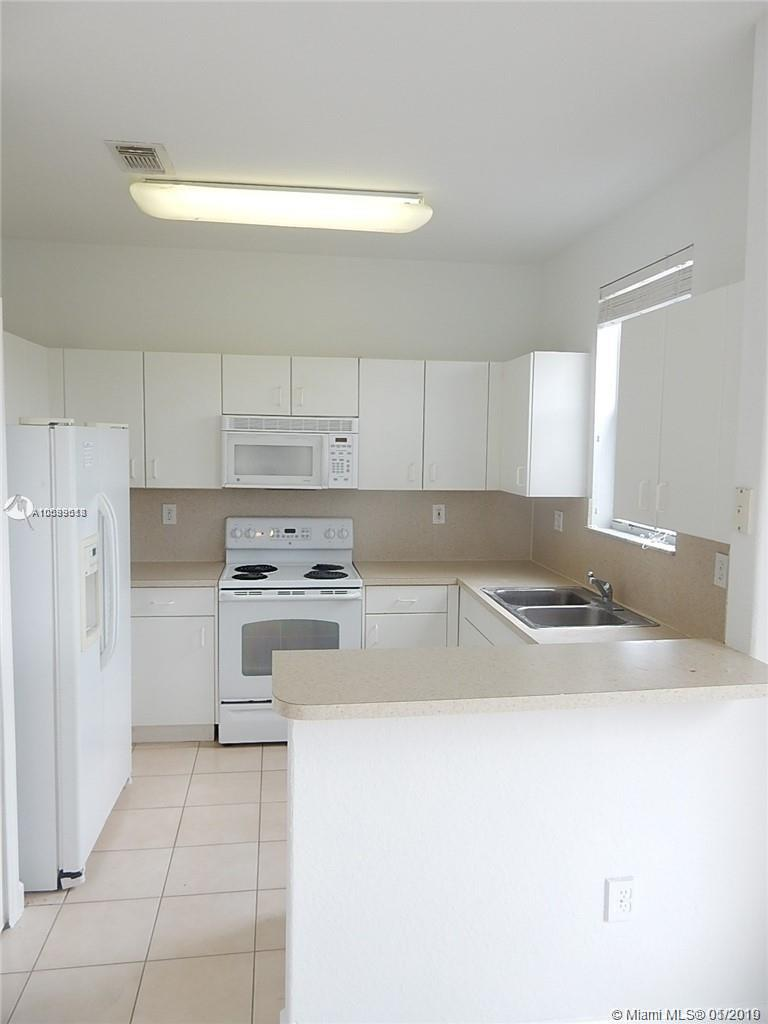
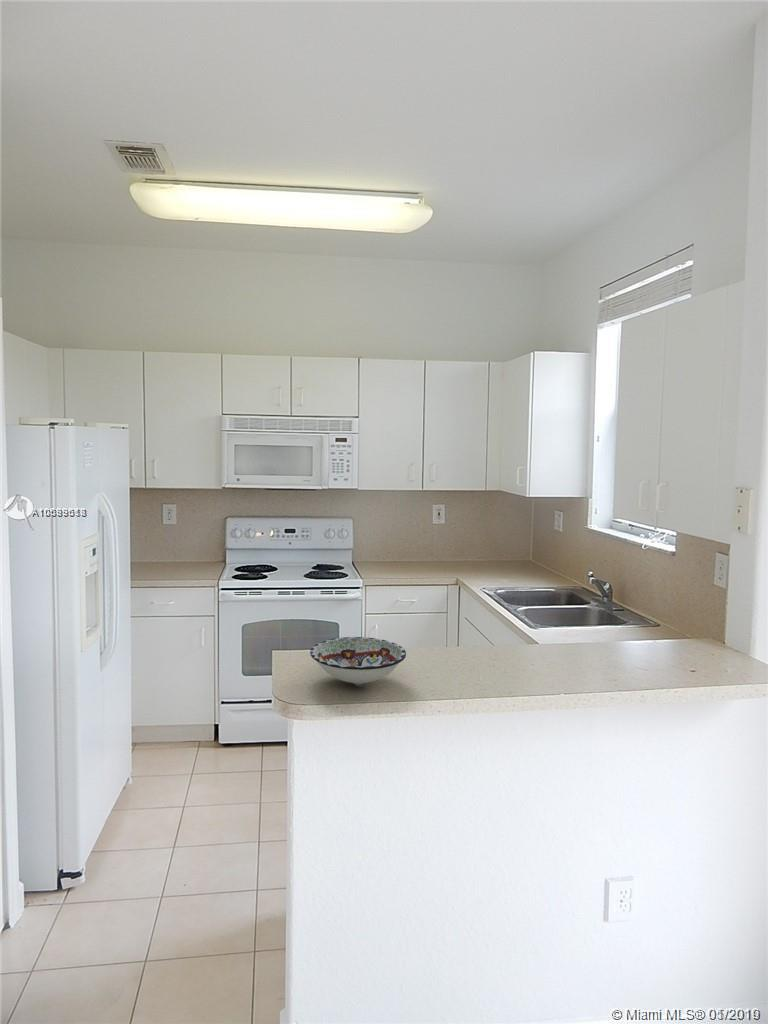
+ bowl [309,636,407,686]
